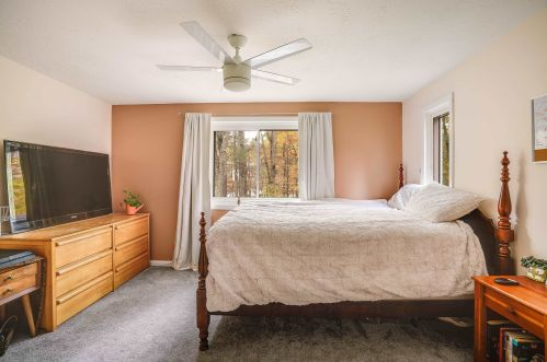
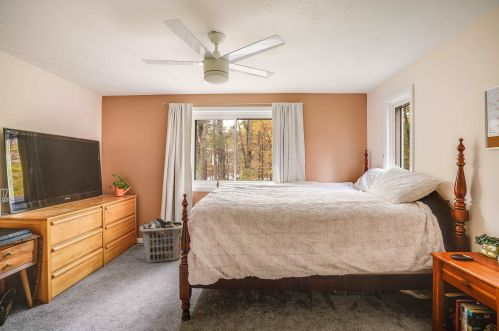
+ clothes hamper [139,217,183,264]
